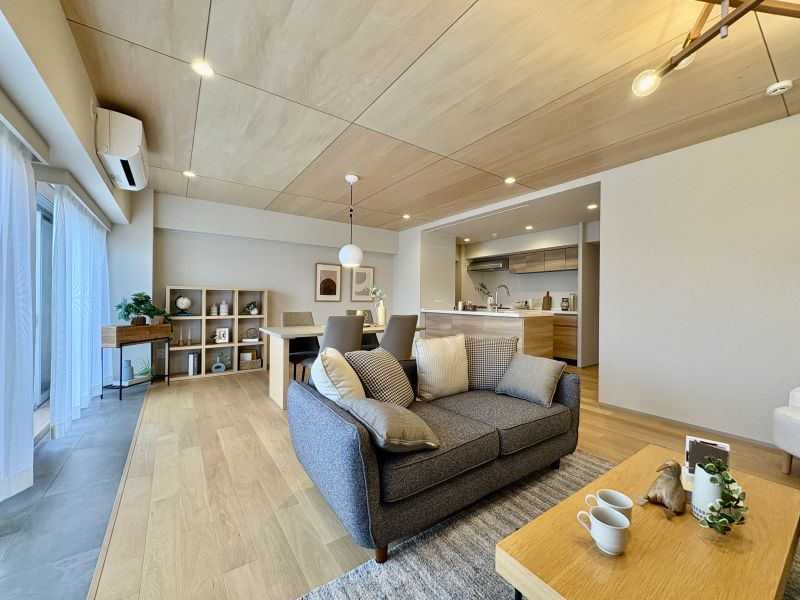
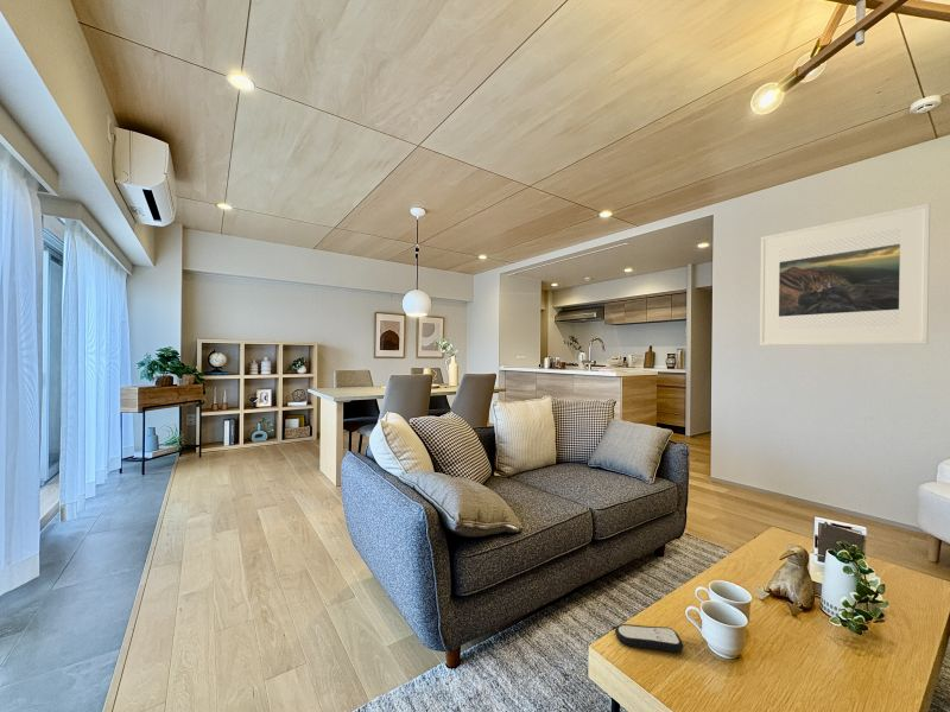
+ remote control [614,623,684,653]
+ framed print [759,202,931,347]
